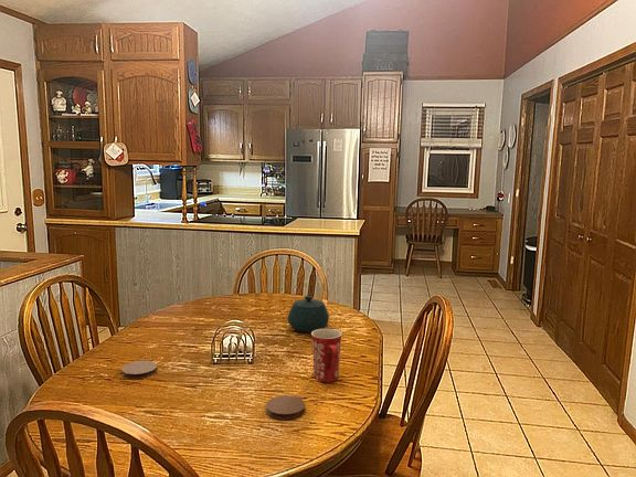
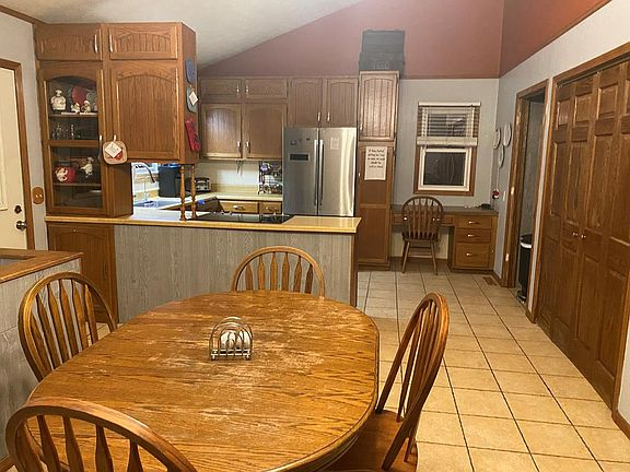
- coaster [120,360,158,380]
- mug [310,328,343,383]
- coaster [265,394,306,421]
- teapot [287,295,330,333]
